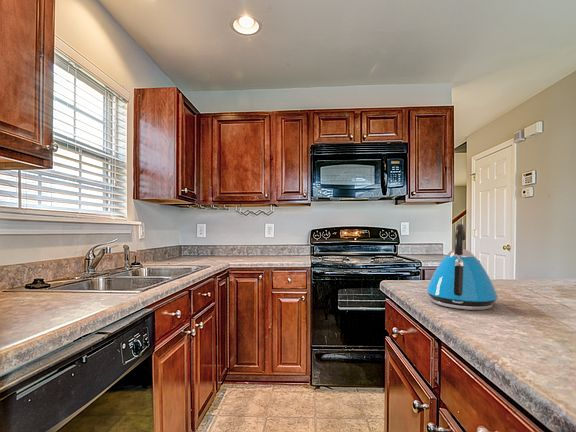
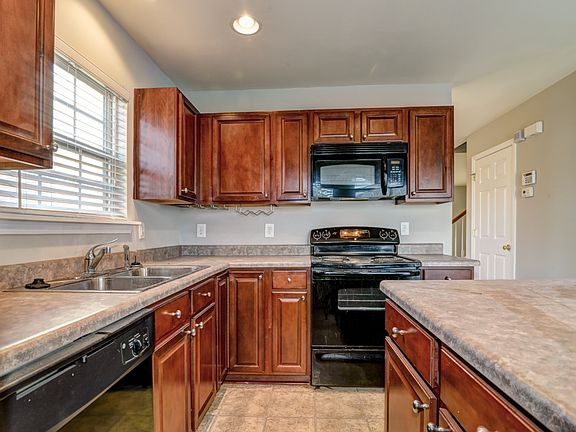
- kettle [426,223,499,311]
